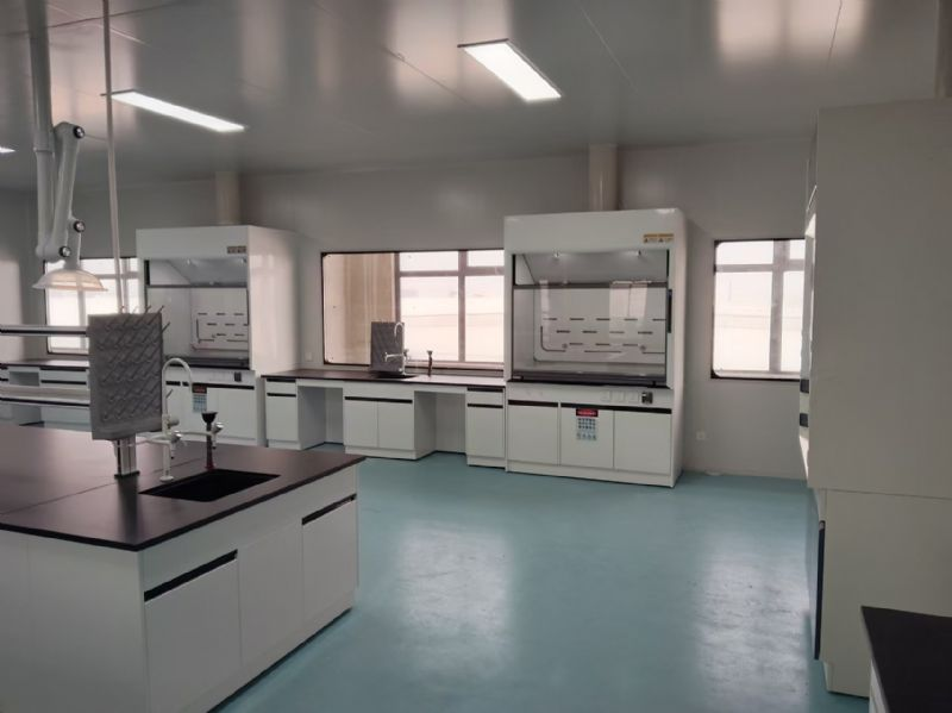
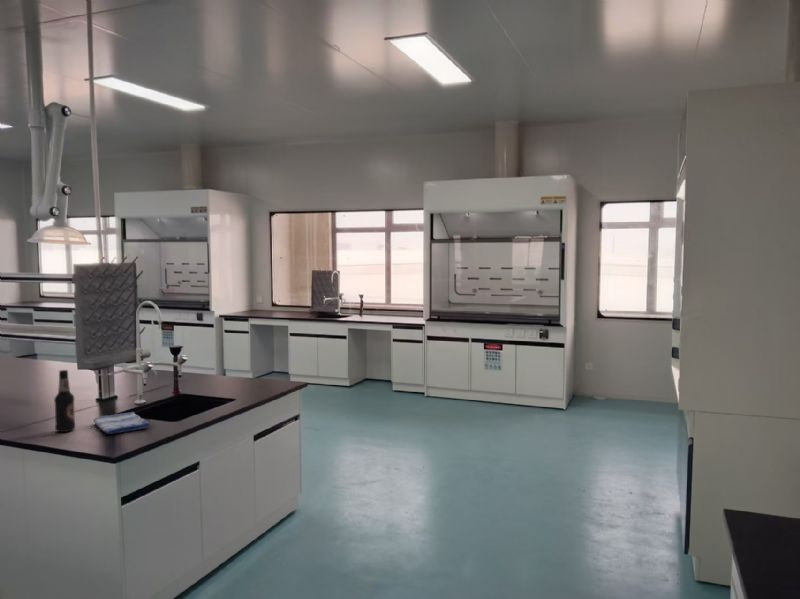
+ dish towel [93,411,150,435]
+ bottle [53,369,76,433]
